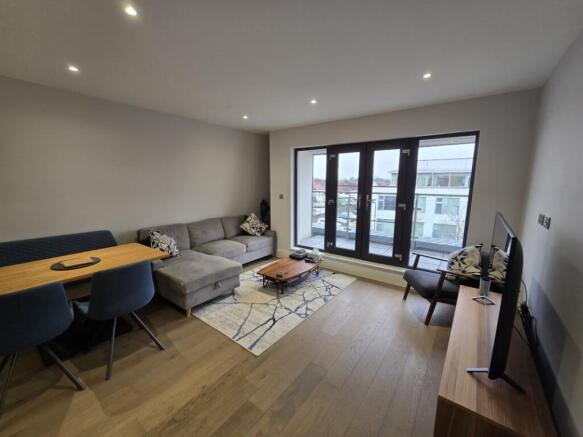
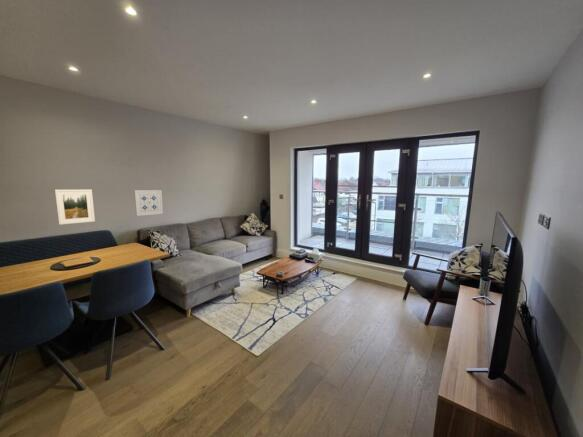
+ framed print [54,188,96,226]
+ wall art [133,189,164,217]
